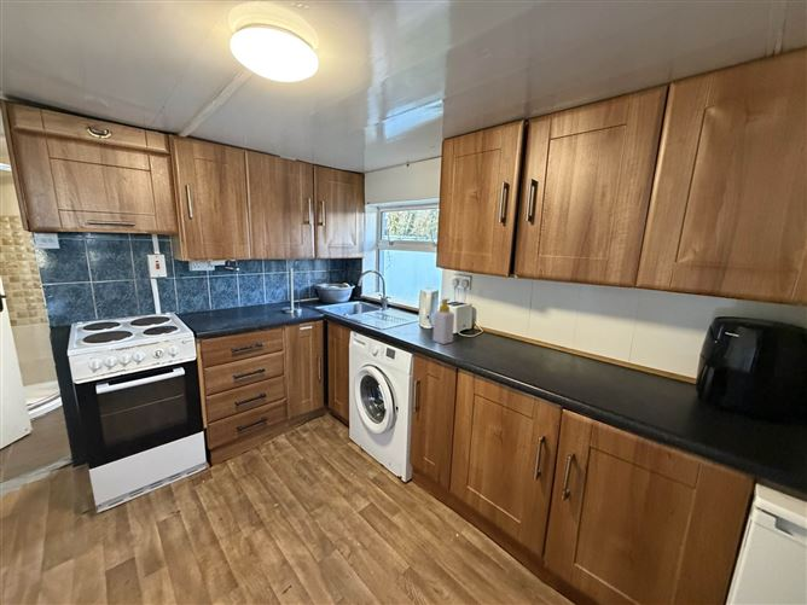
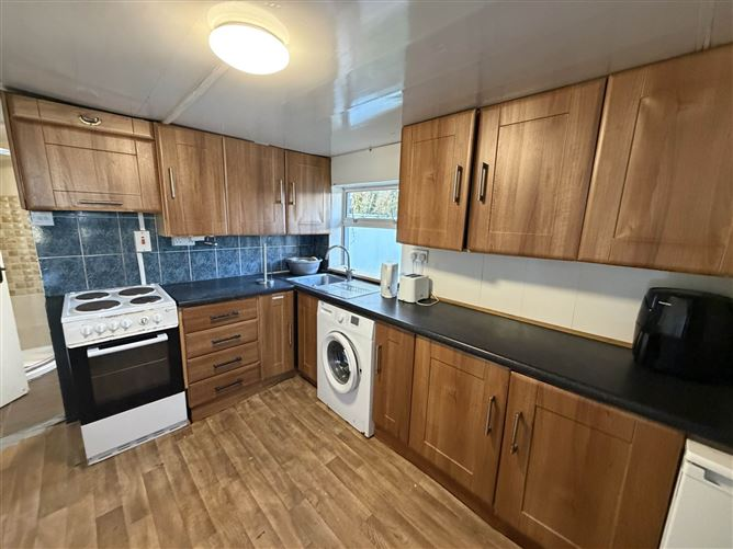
- soap bottle [431,297,455,345]
